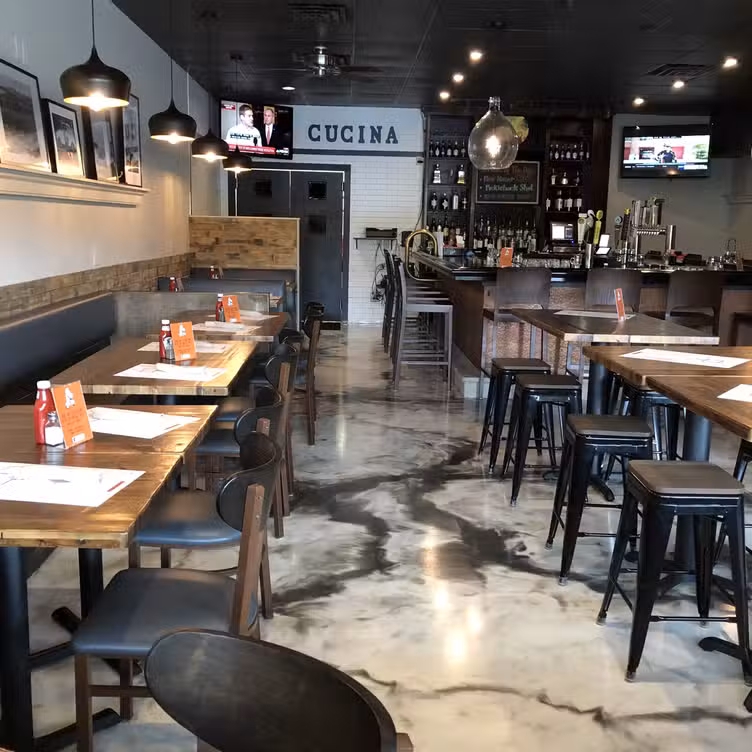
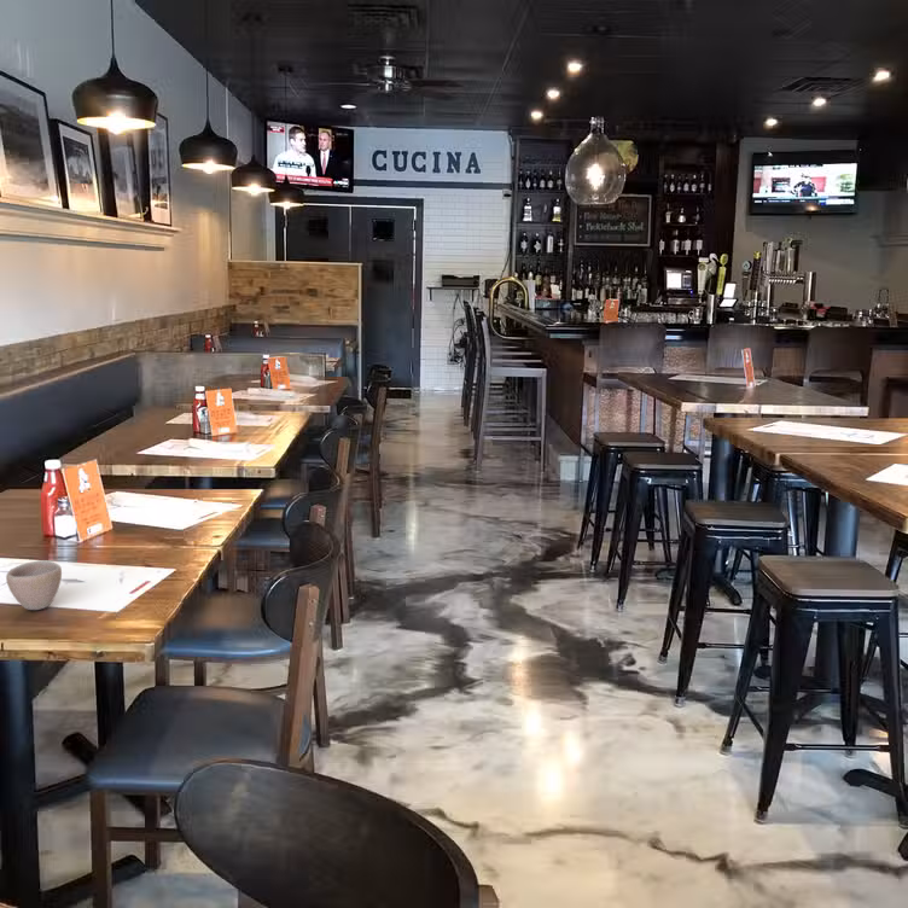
+ cup [5,559,63,611]
